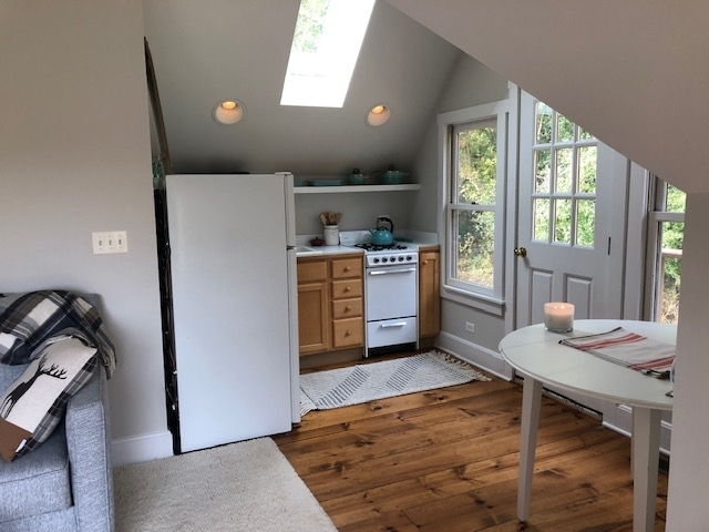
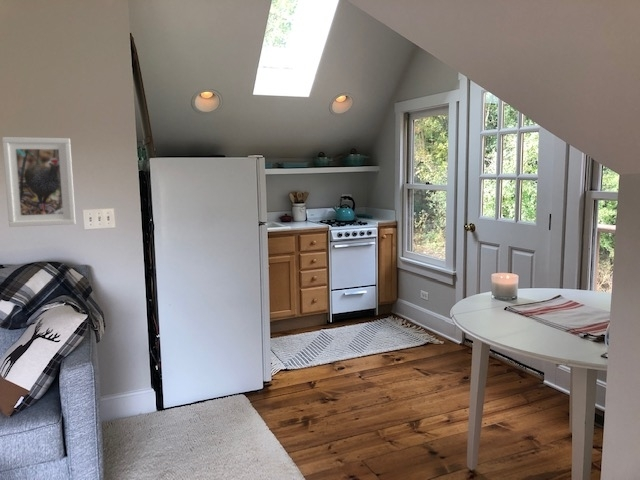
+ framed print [1,136,77,228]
